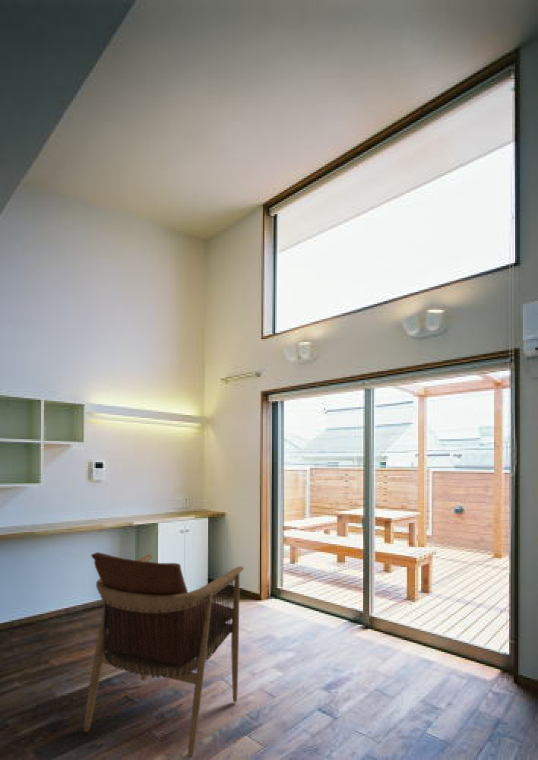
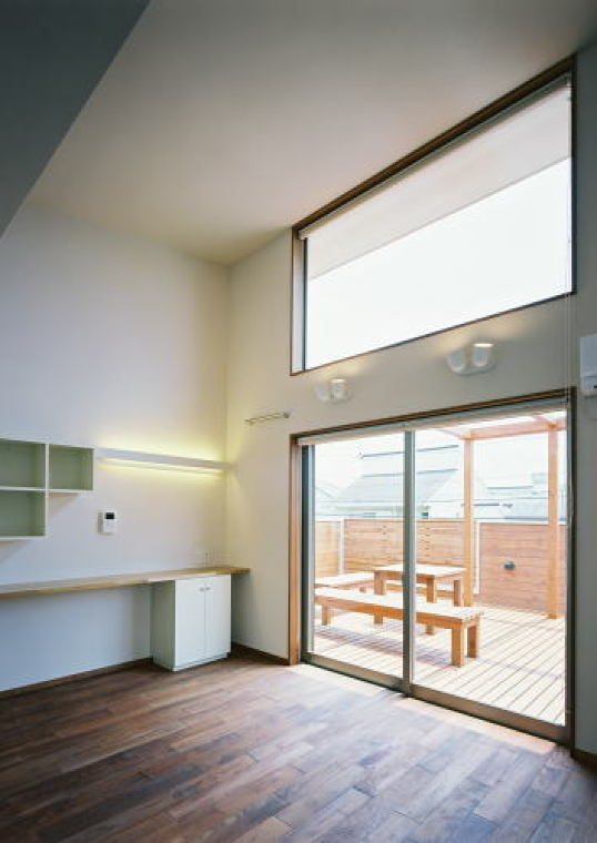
- armchair [83,551,245,758]
